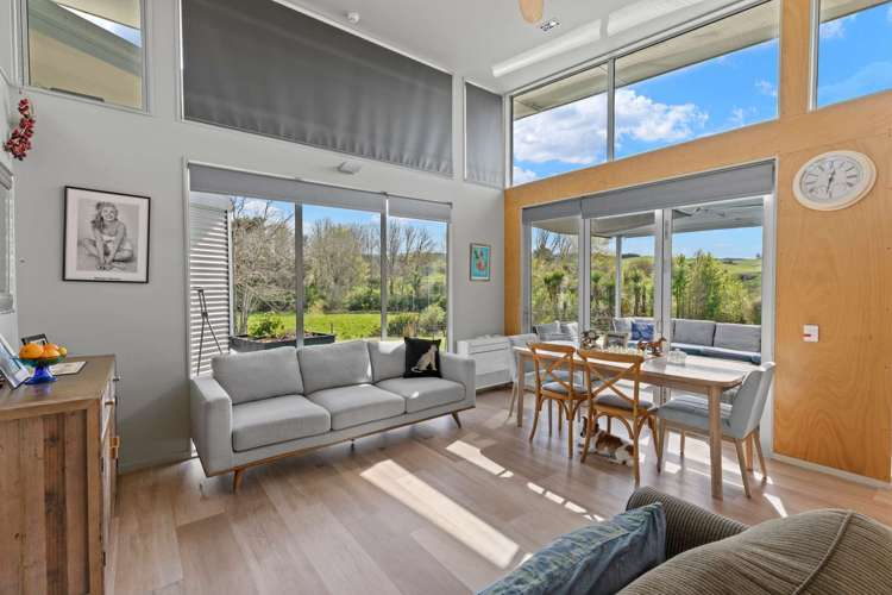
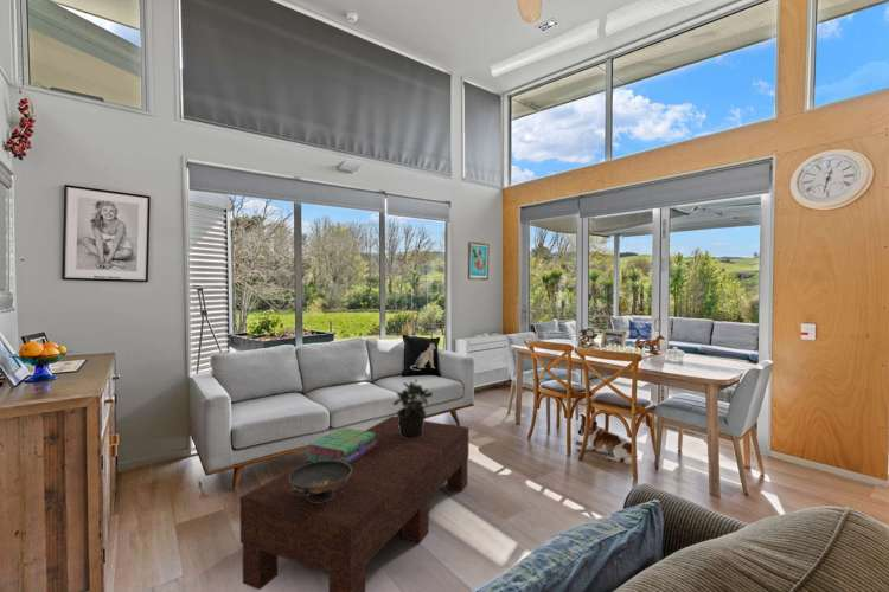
+ potted plant [392,378,434,439]
+ stack of books [305,426,377,464]
+ decorative bowl [289,458,352,502]
+ coffee table [239,416,469,592]
